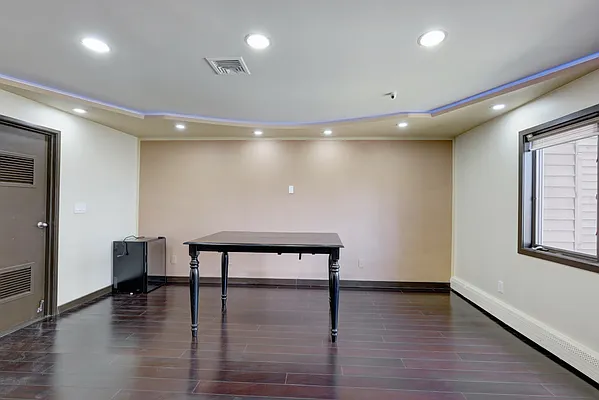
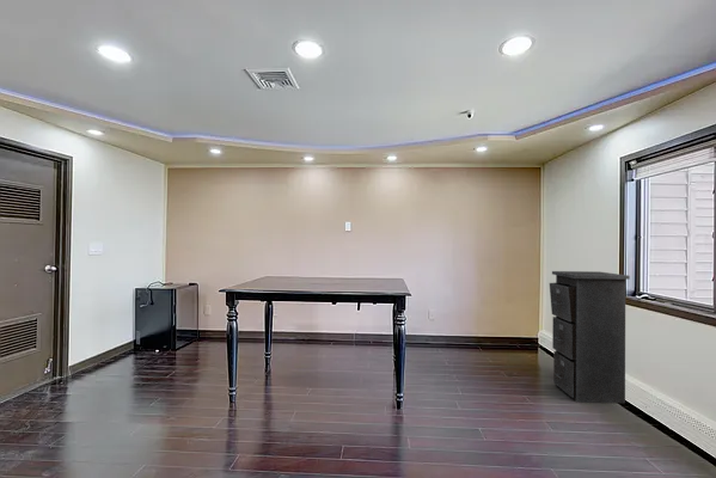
+ filing cabinet [549,270,631,404]
